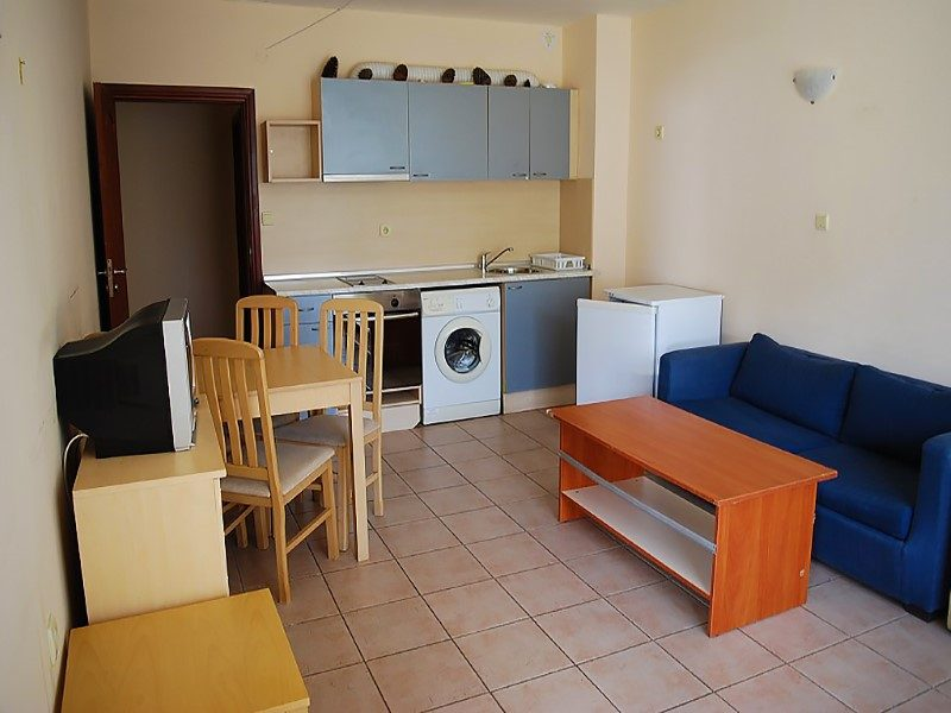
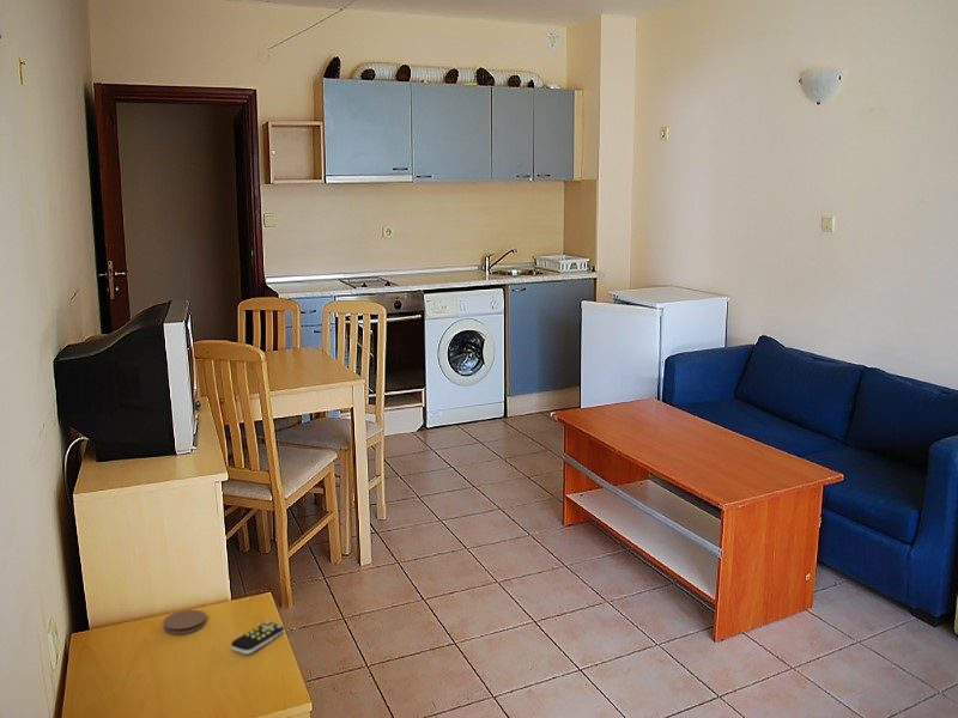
+ coaster [162,609,207,635]
+ remote control [230,621,285,656]
